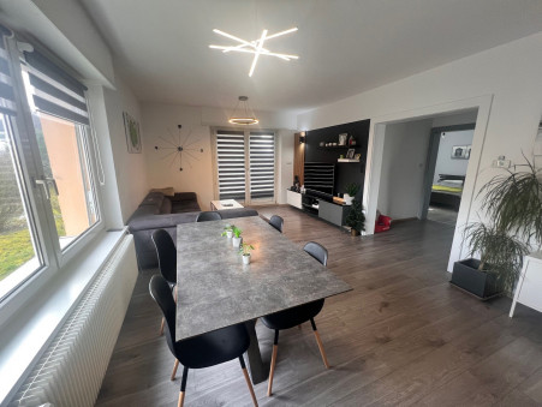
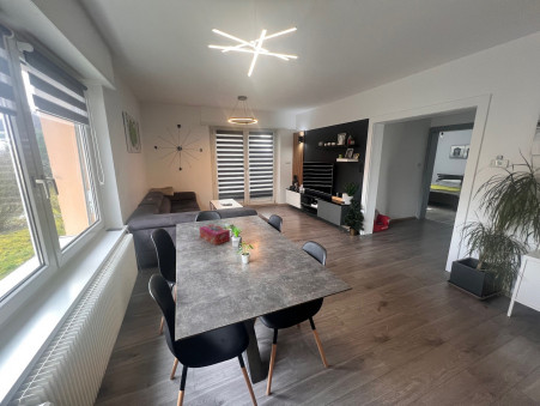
+ tissue box [199,223,231,246]
